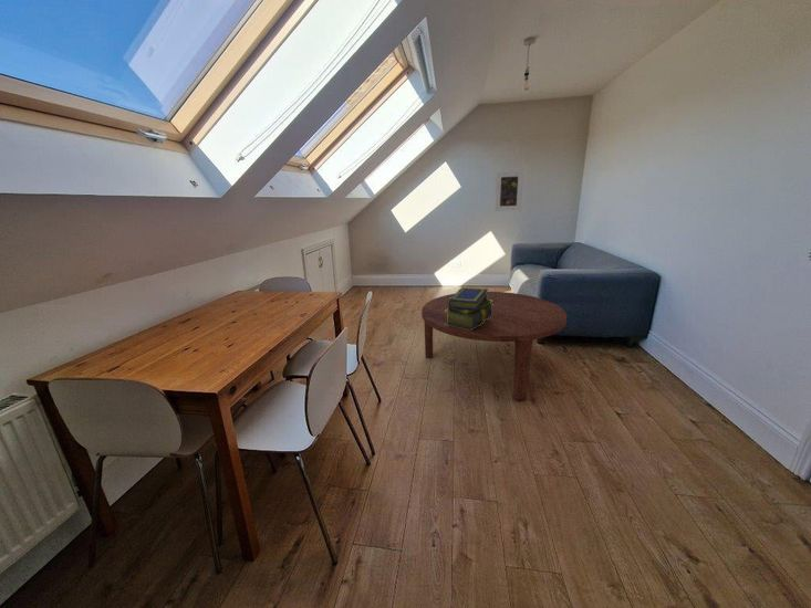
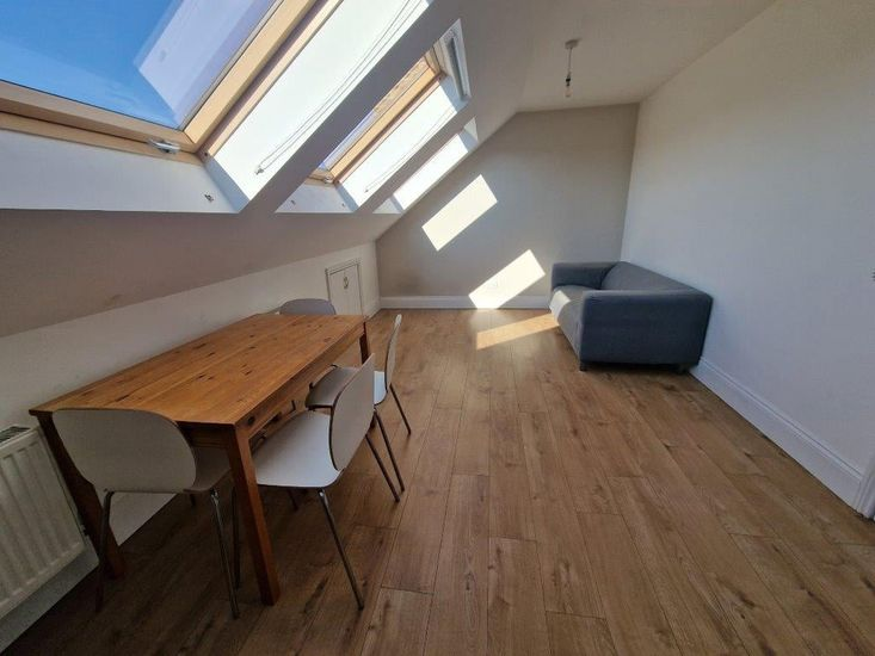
- coffee table [420,291,568,401]
- stack of books [445,286,493,331]
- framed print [495,170,524,212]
